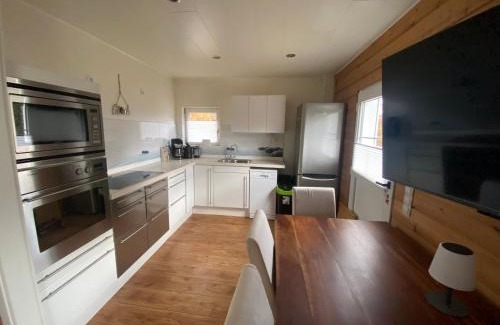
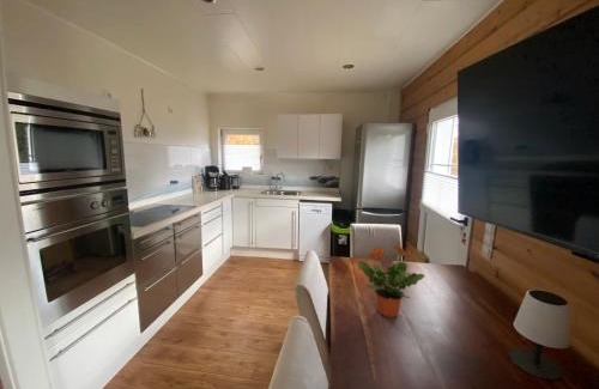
+ potted plant [357,243,426,318]
